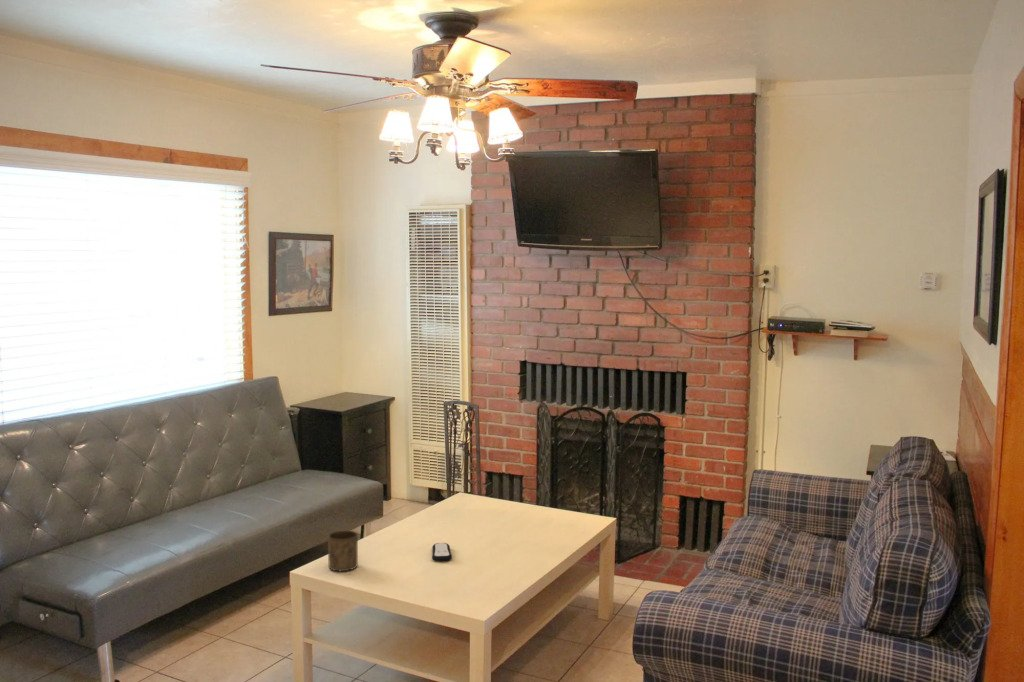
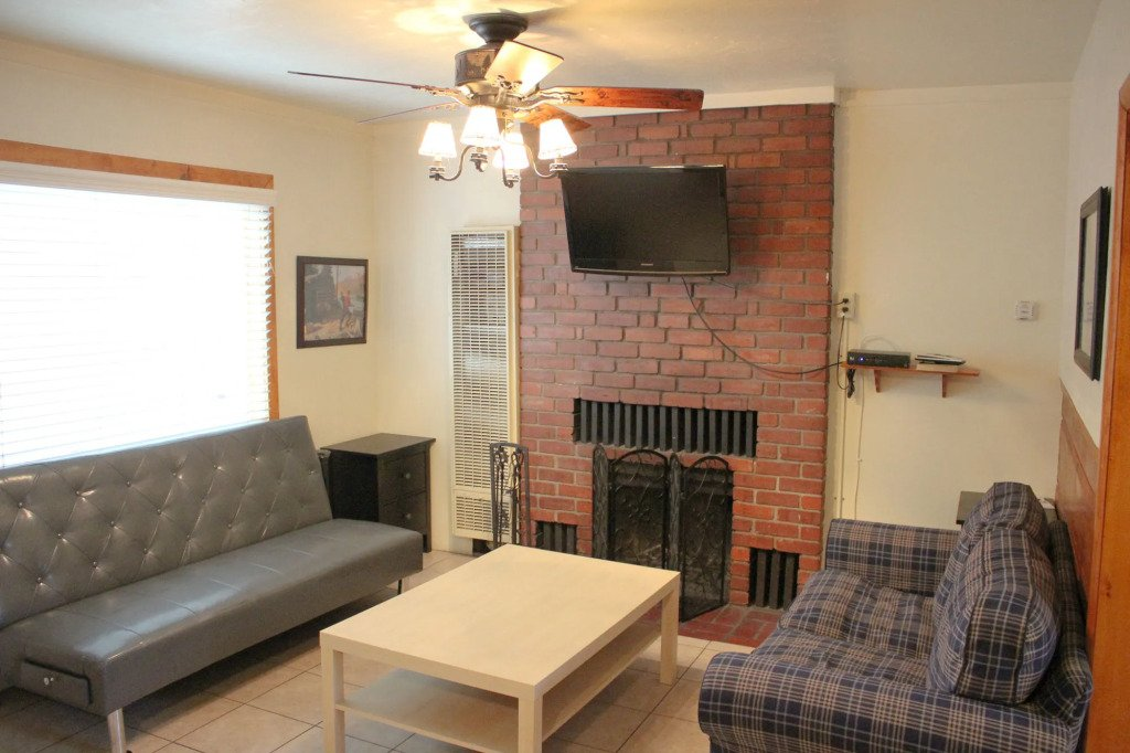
- cup [327,530,359,572]
- remote control [431,542,453,562]
